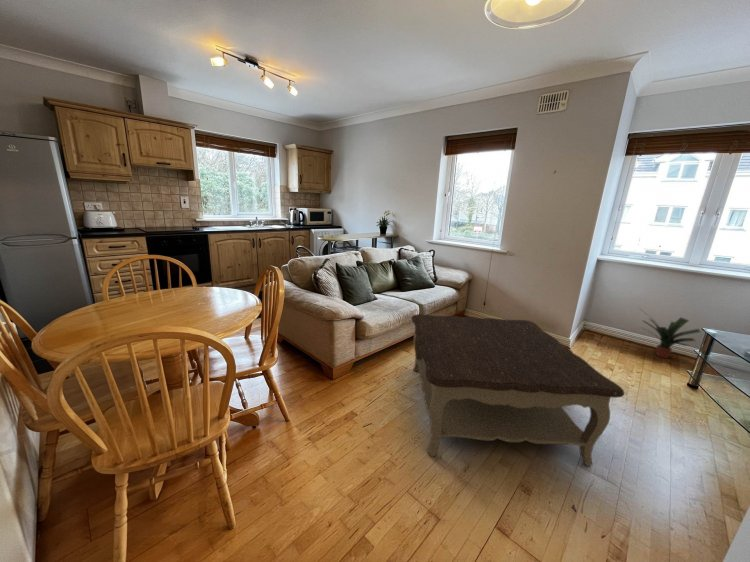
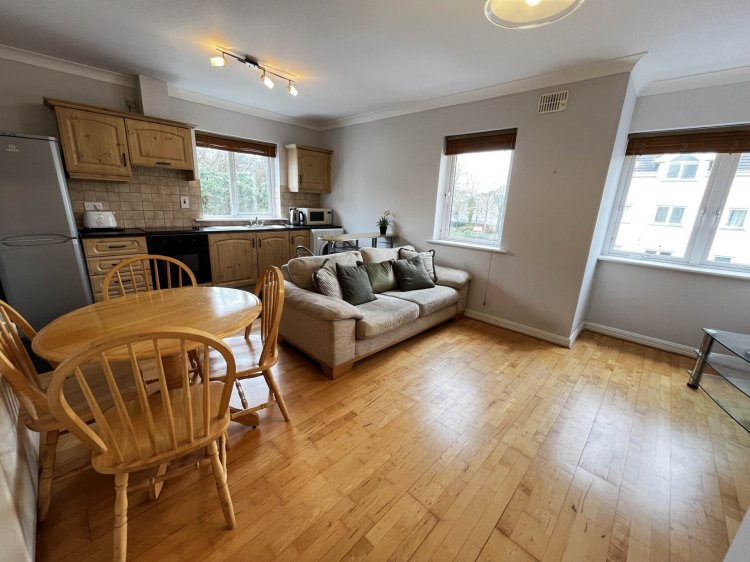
- coffee table [410,313,625,467]
- potted plant [638,307,702,359]
